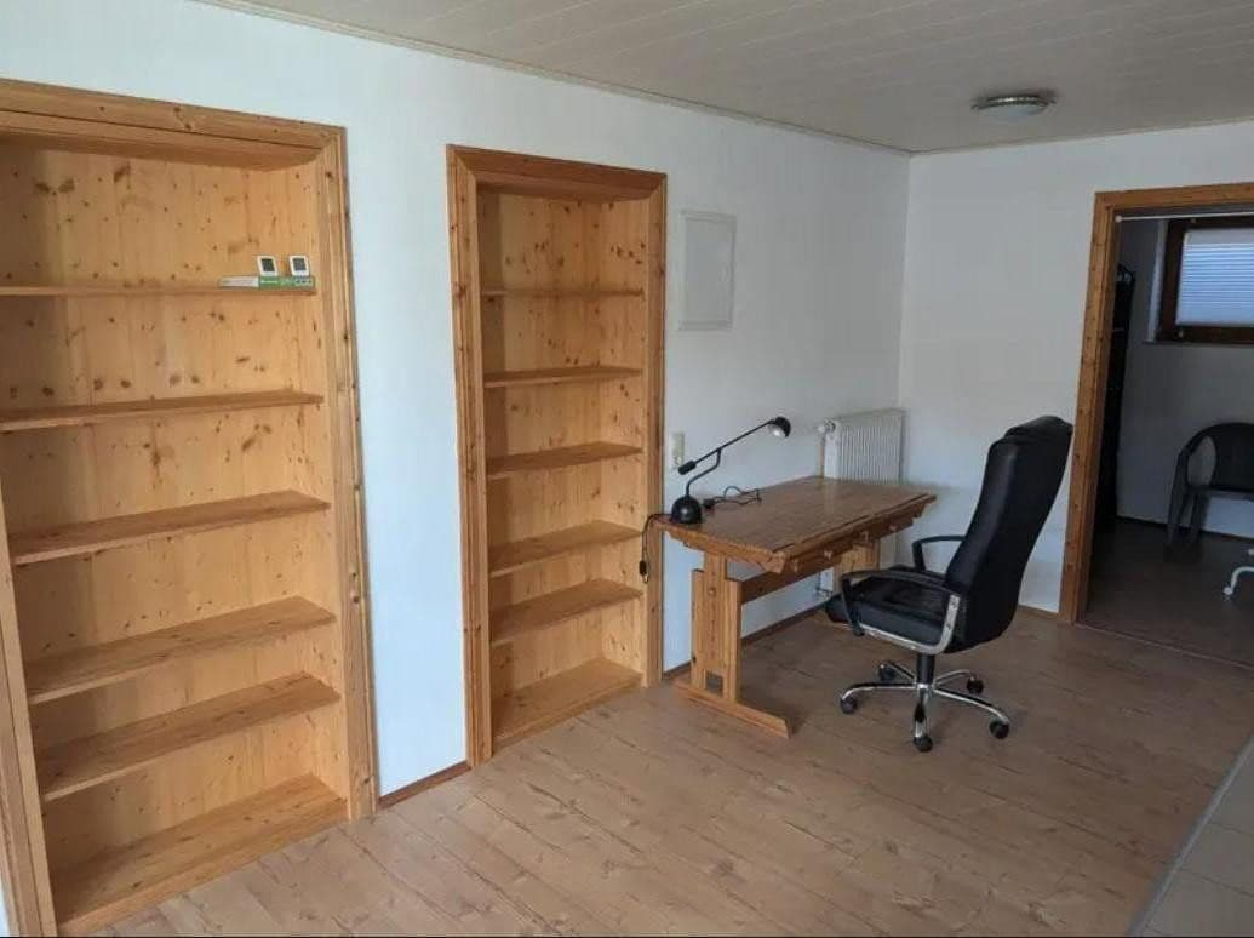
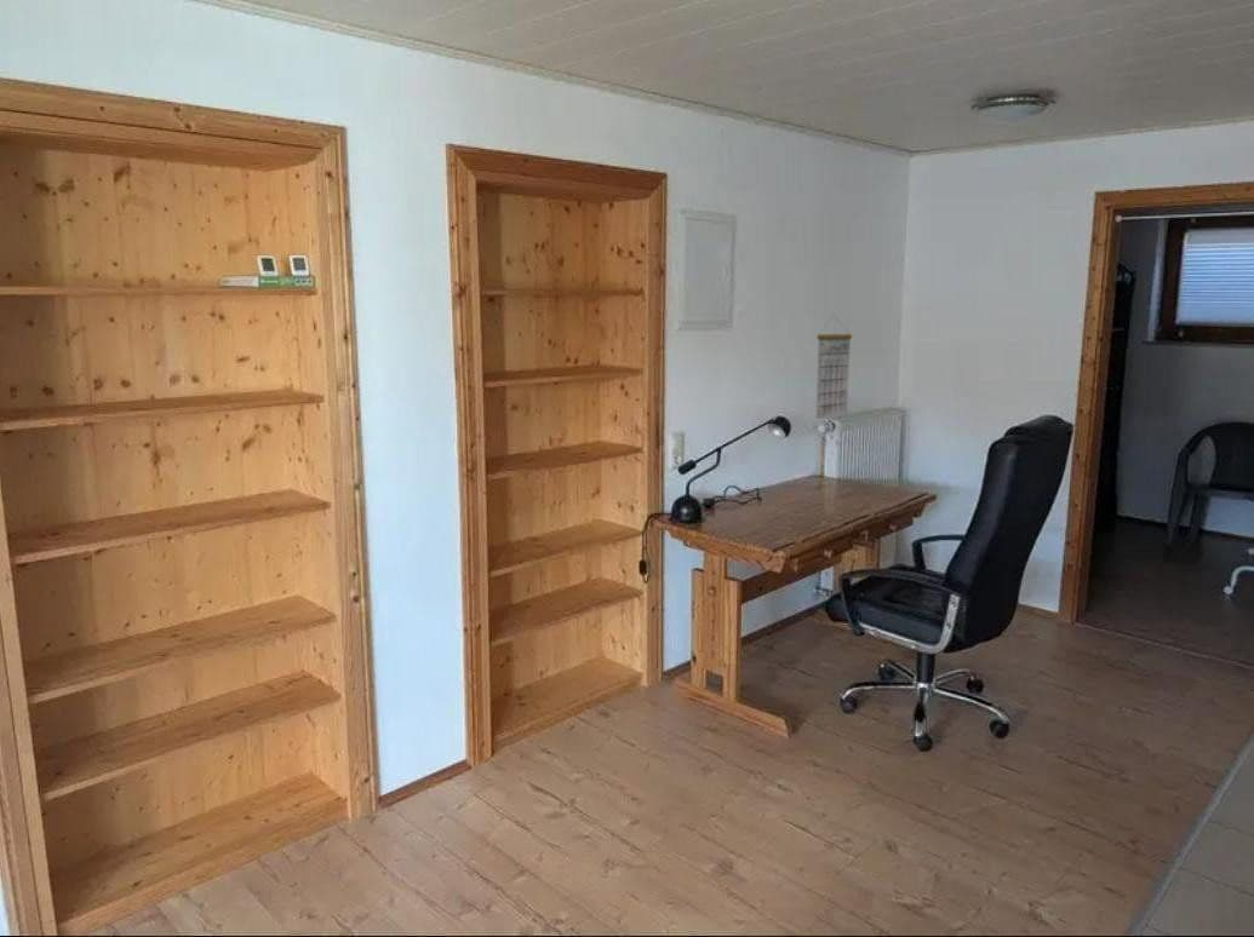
+ calendar [815,314,853,420]
